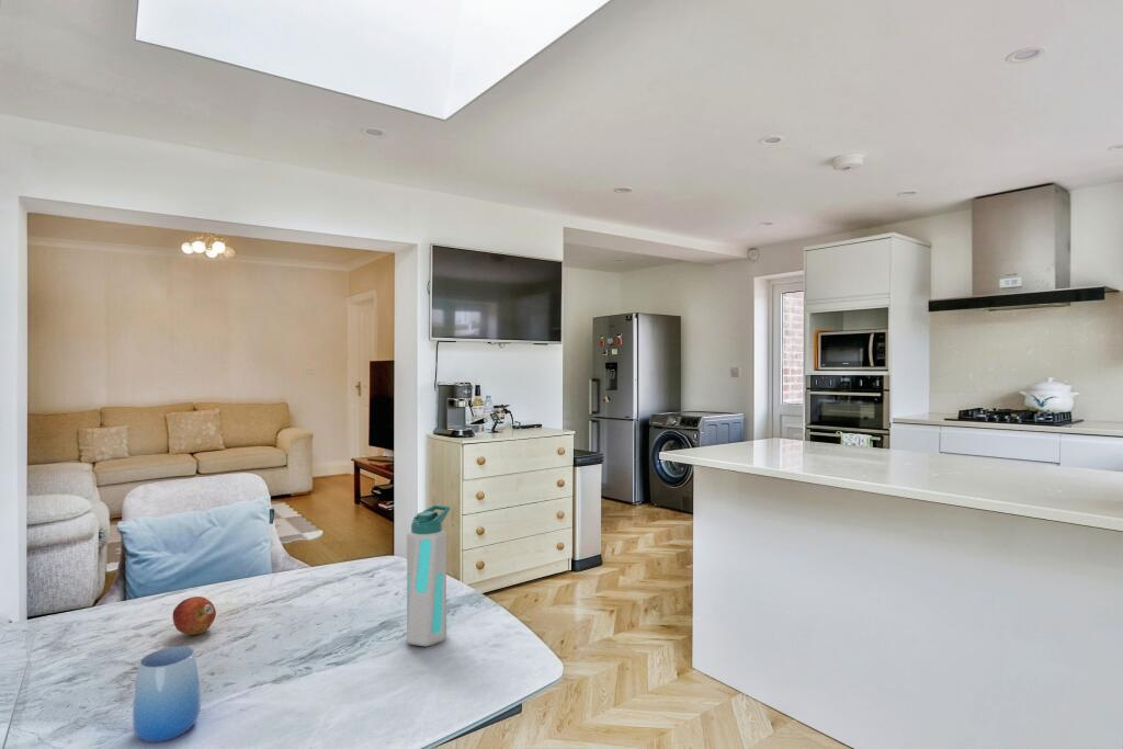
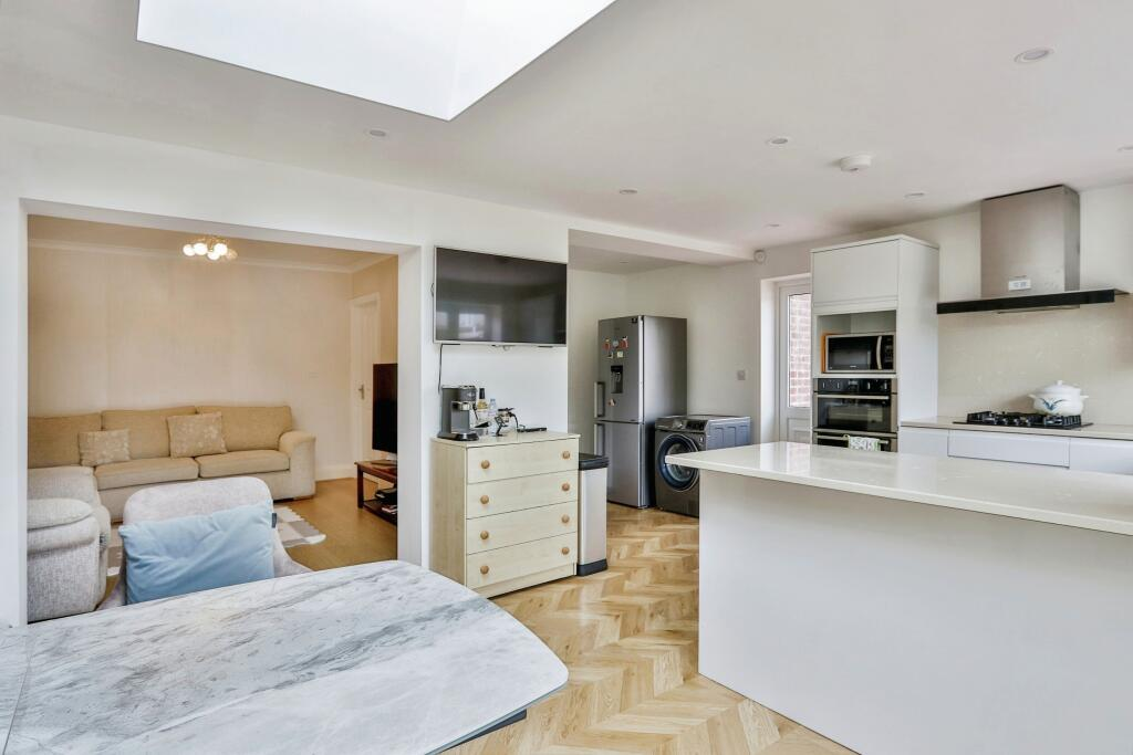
- water bottle [405,503,451,648]
- cup [132,646,202,744]
- fruit [172,595,217,636]
